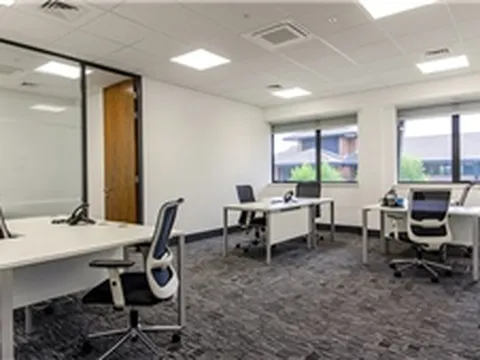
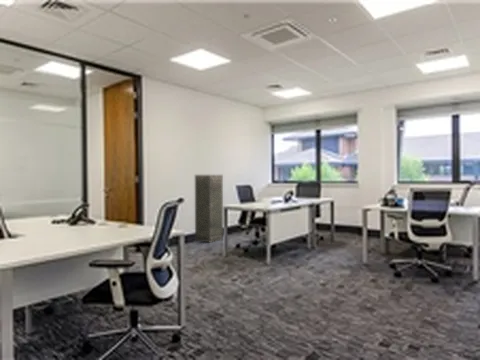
+ storage cabinet [194,174,224,244]
